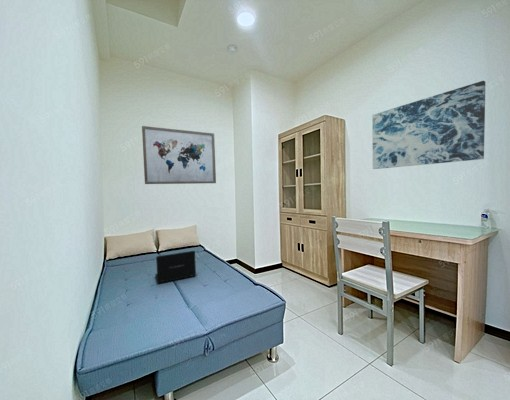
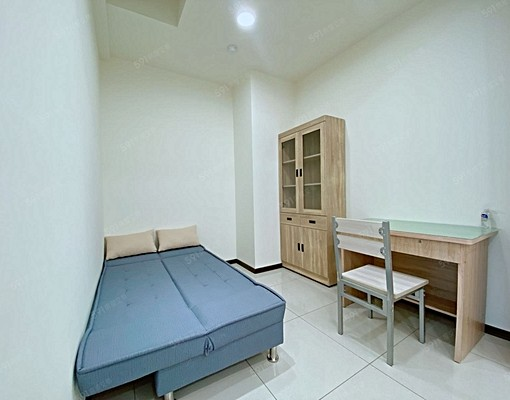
- wall art [371,80,486,170]
- wall art [141,125,217,185]
- laptop [154,250,197,284]
